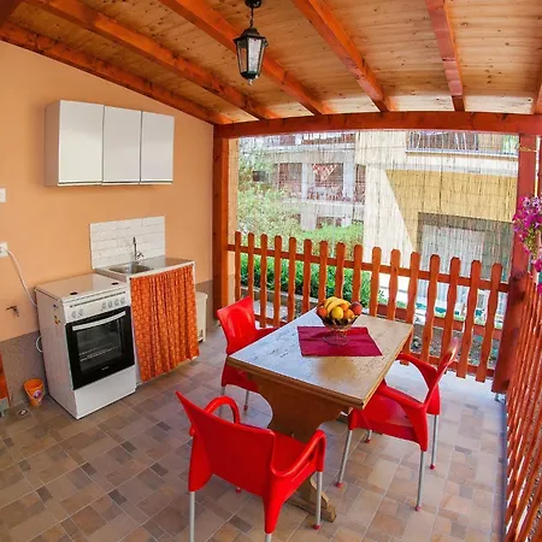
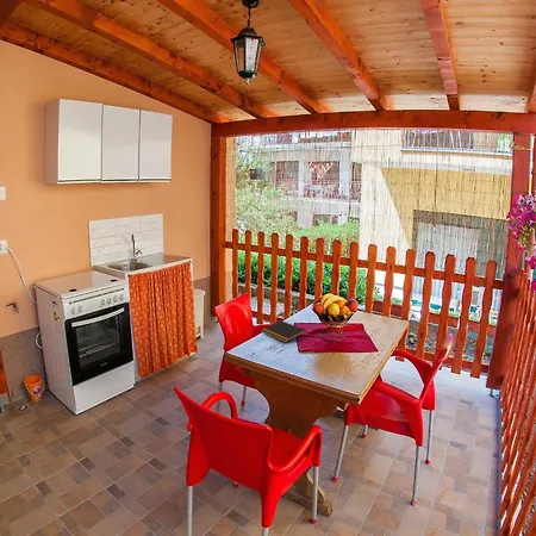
+ notepad [260,319,307,343]
